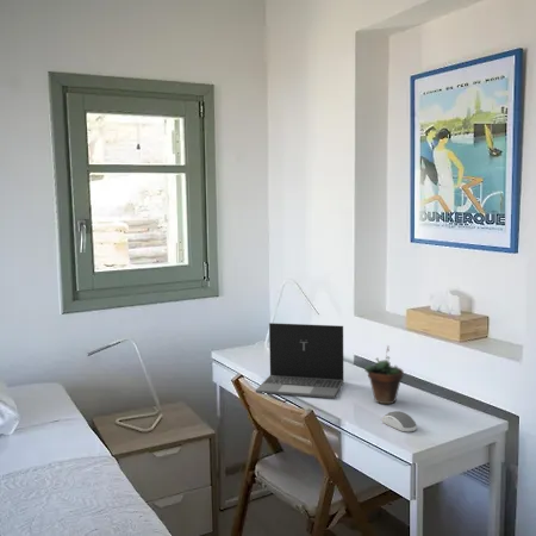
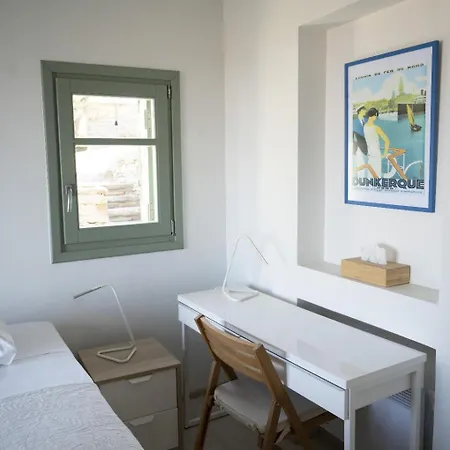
- computer mouse [381,410,418,432]
- laptop [255,322,344,399]
- succulent plant [363,344,405,405]
